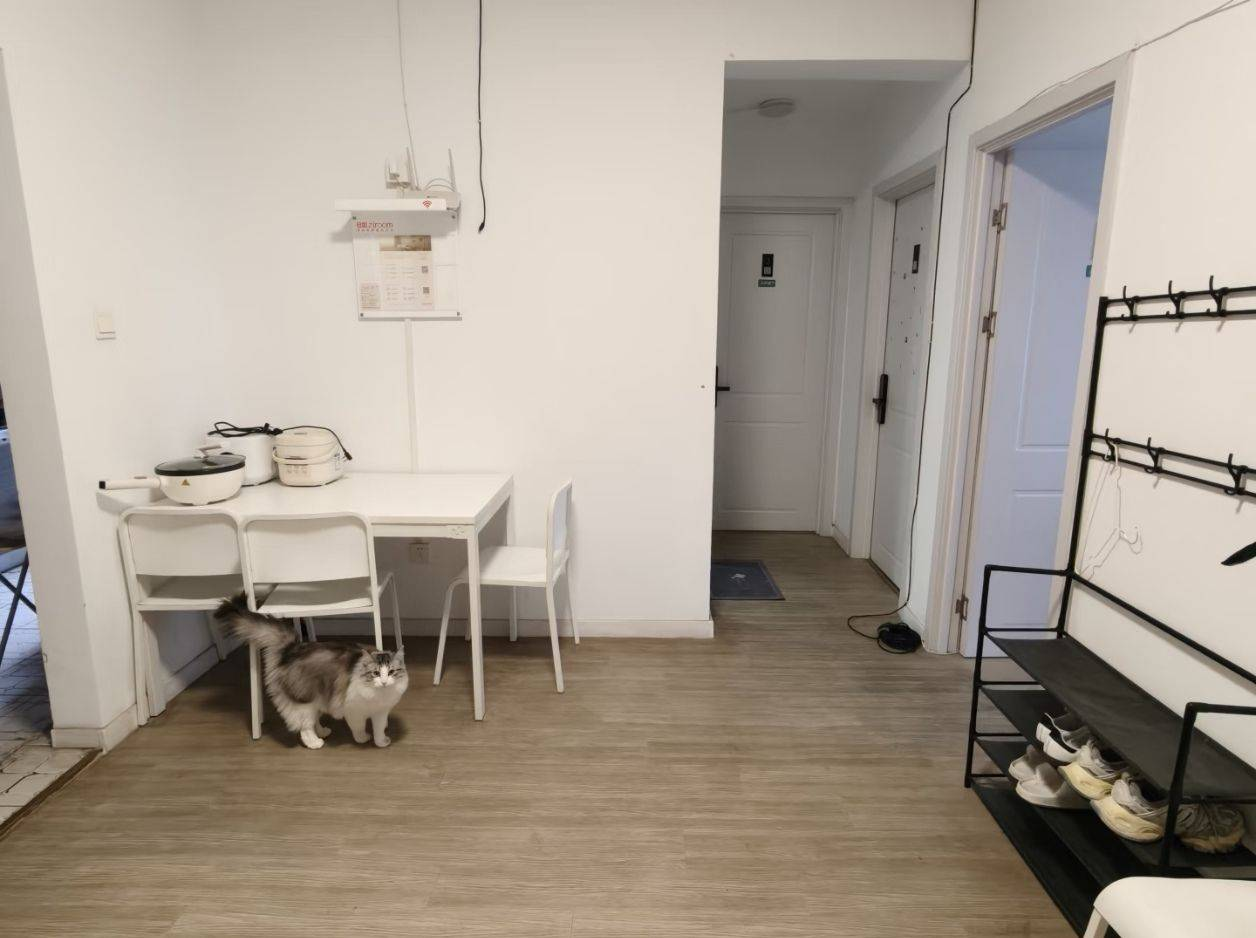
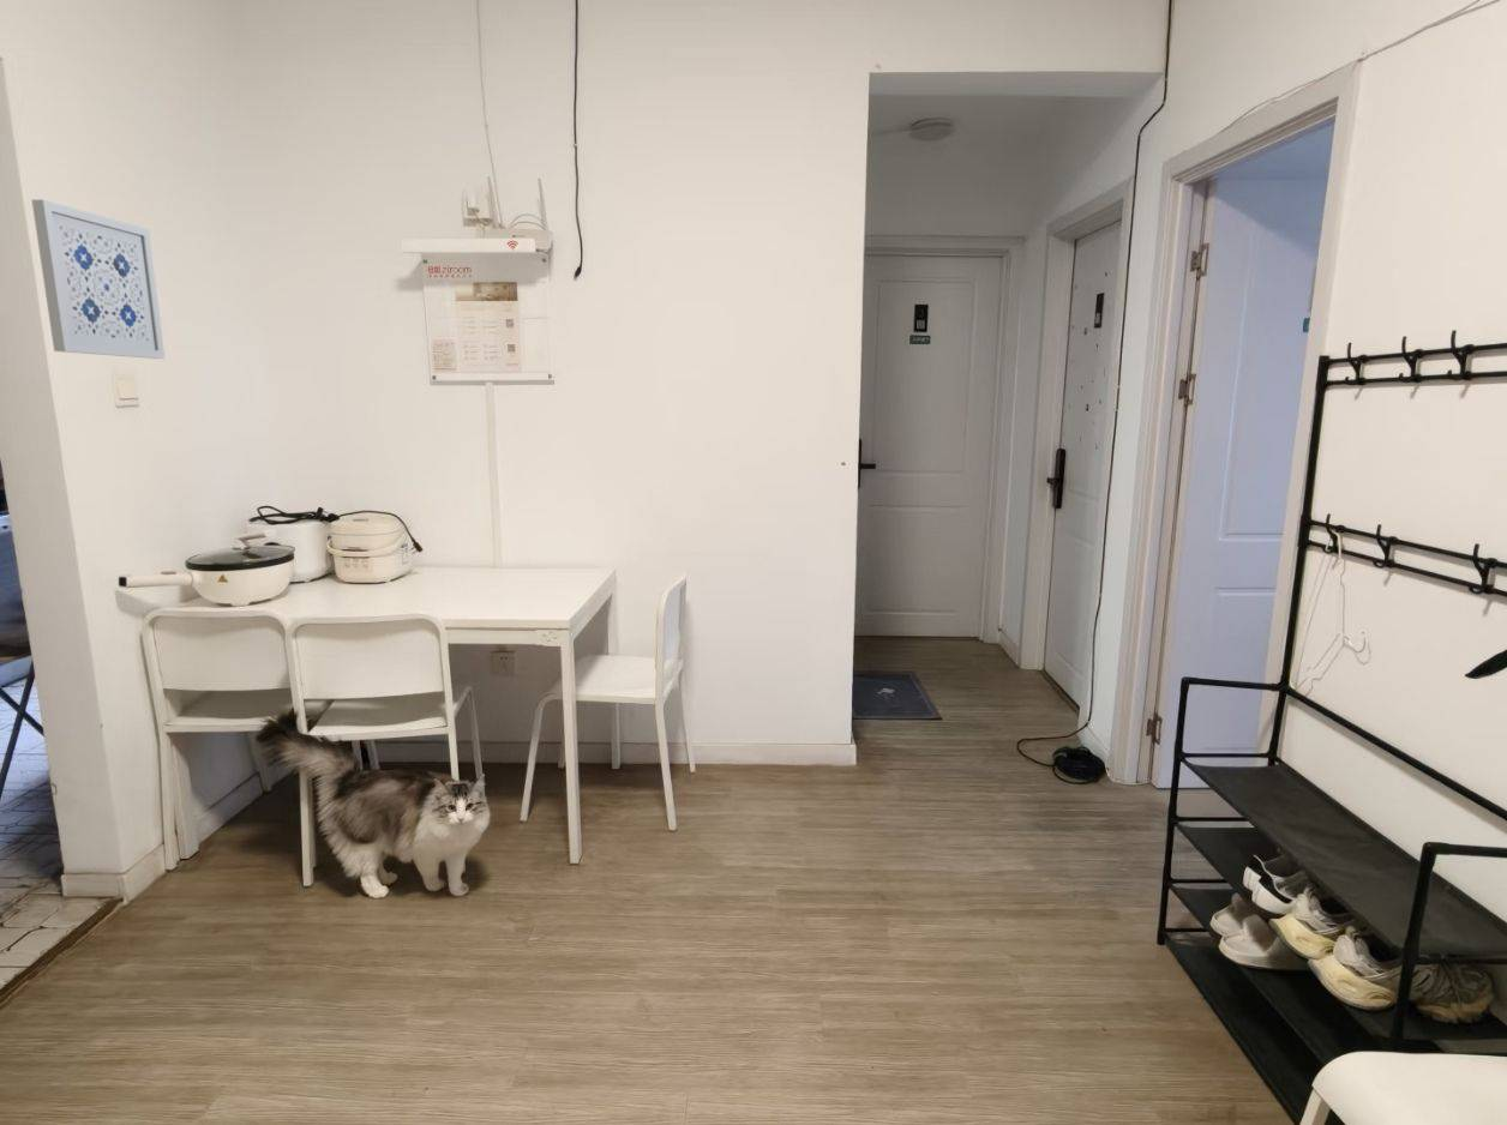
+ wall art [31,198,166,360]
